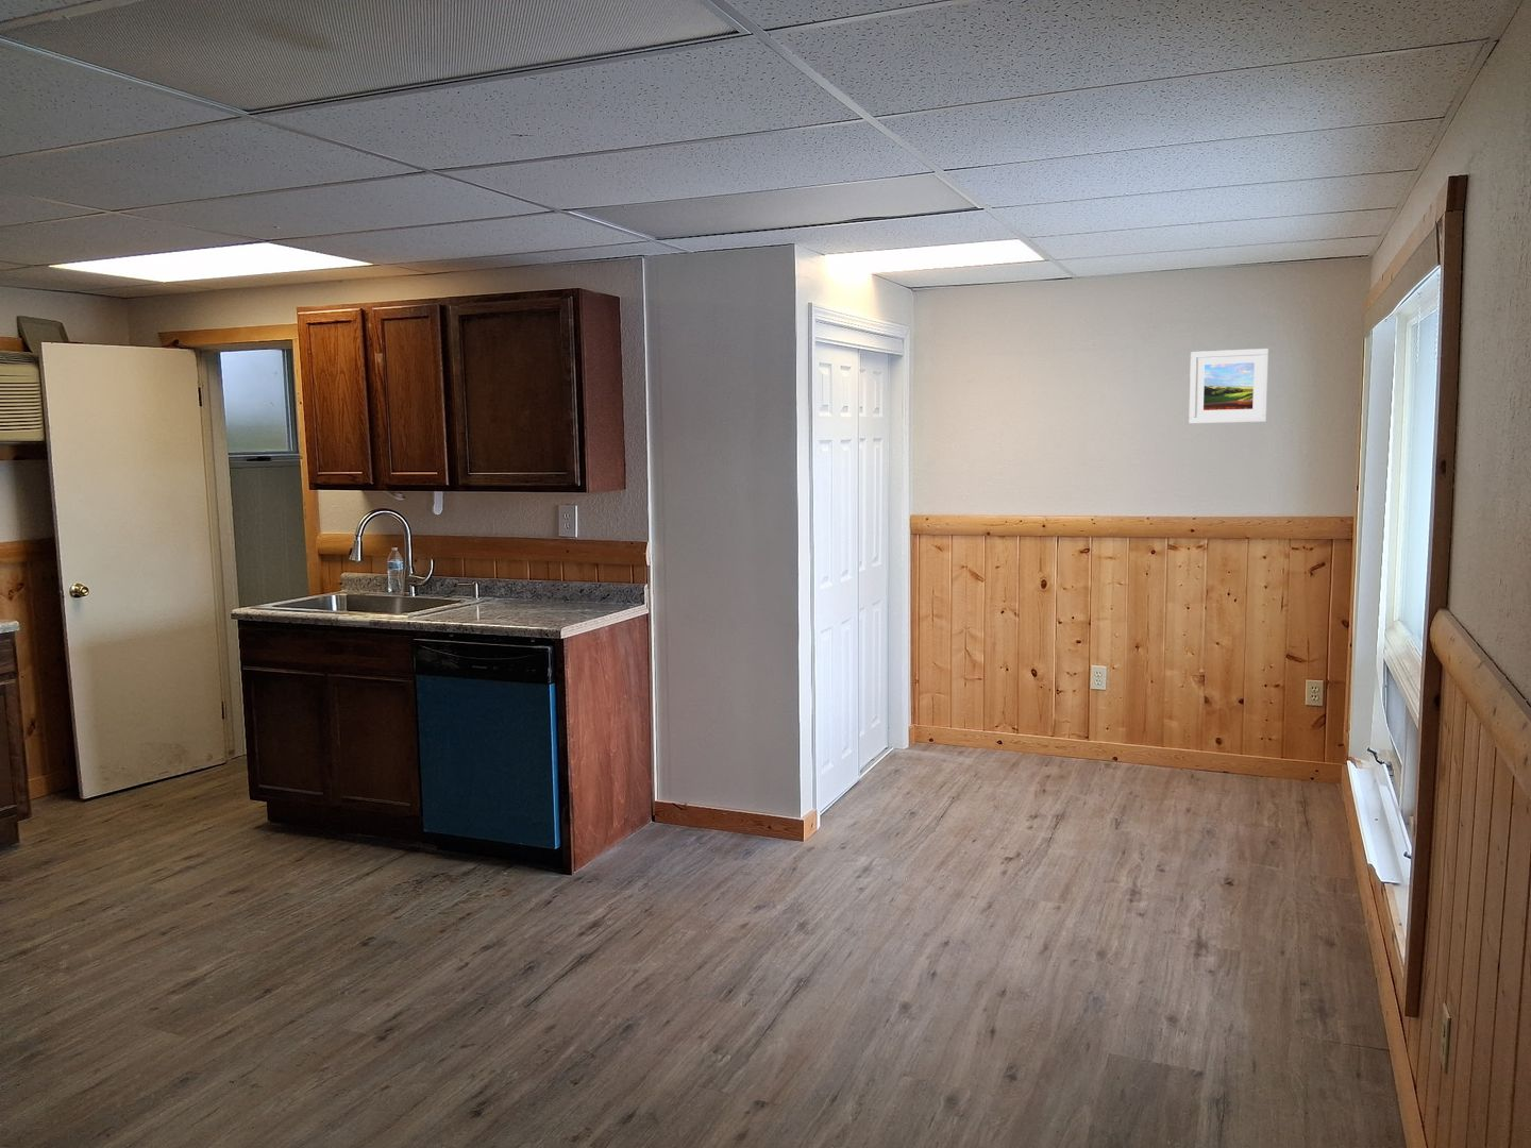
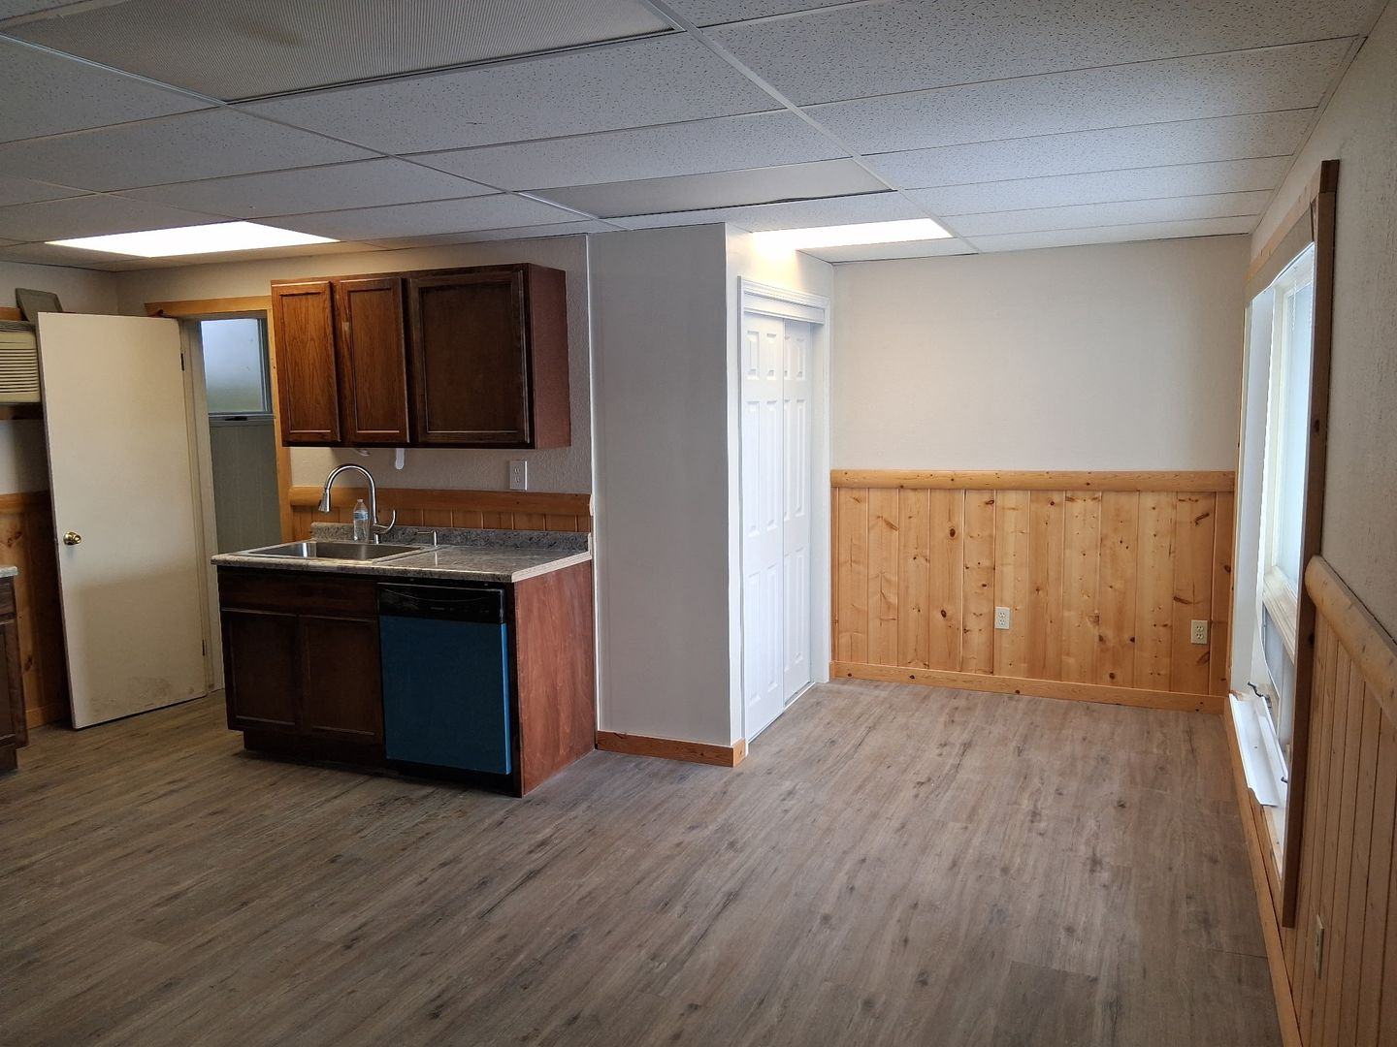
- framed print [1187,347,1269,426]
